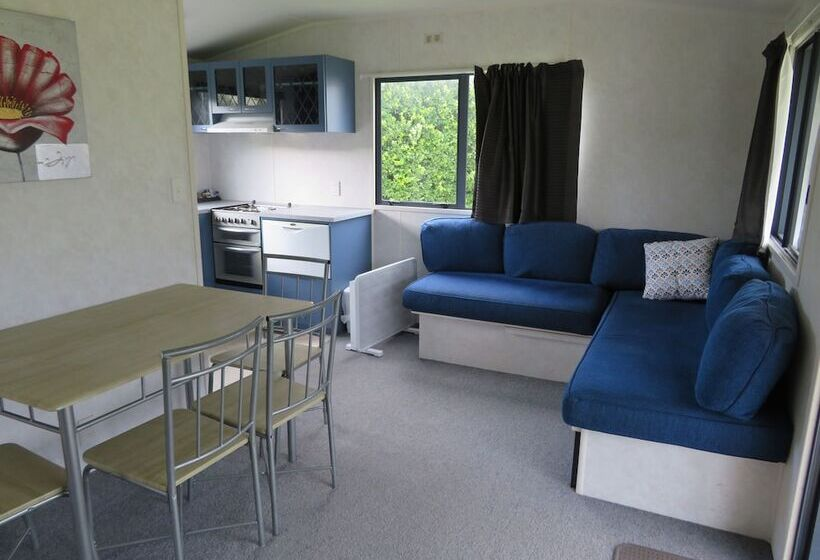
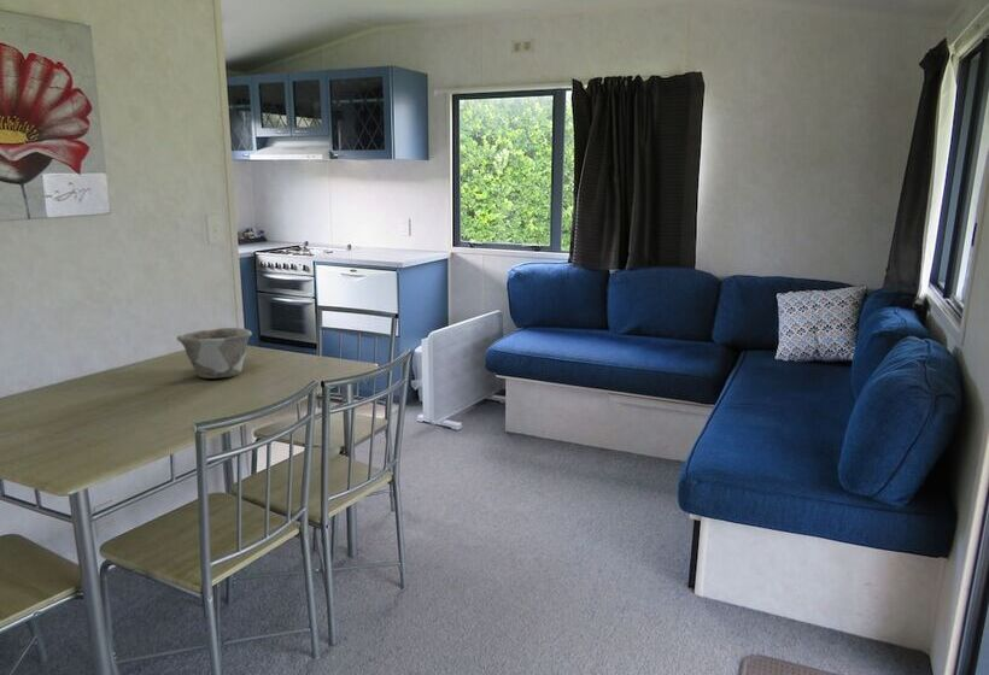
+ bowl [176,327,253,380]
